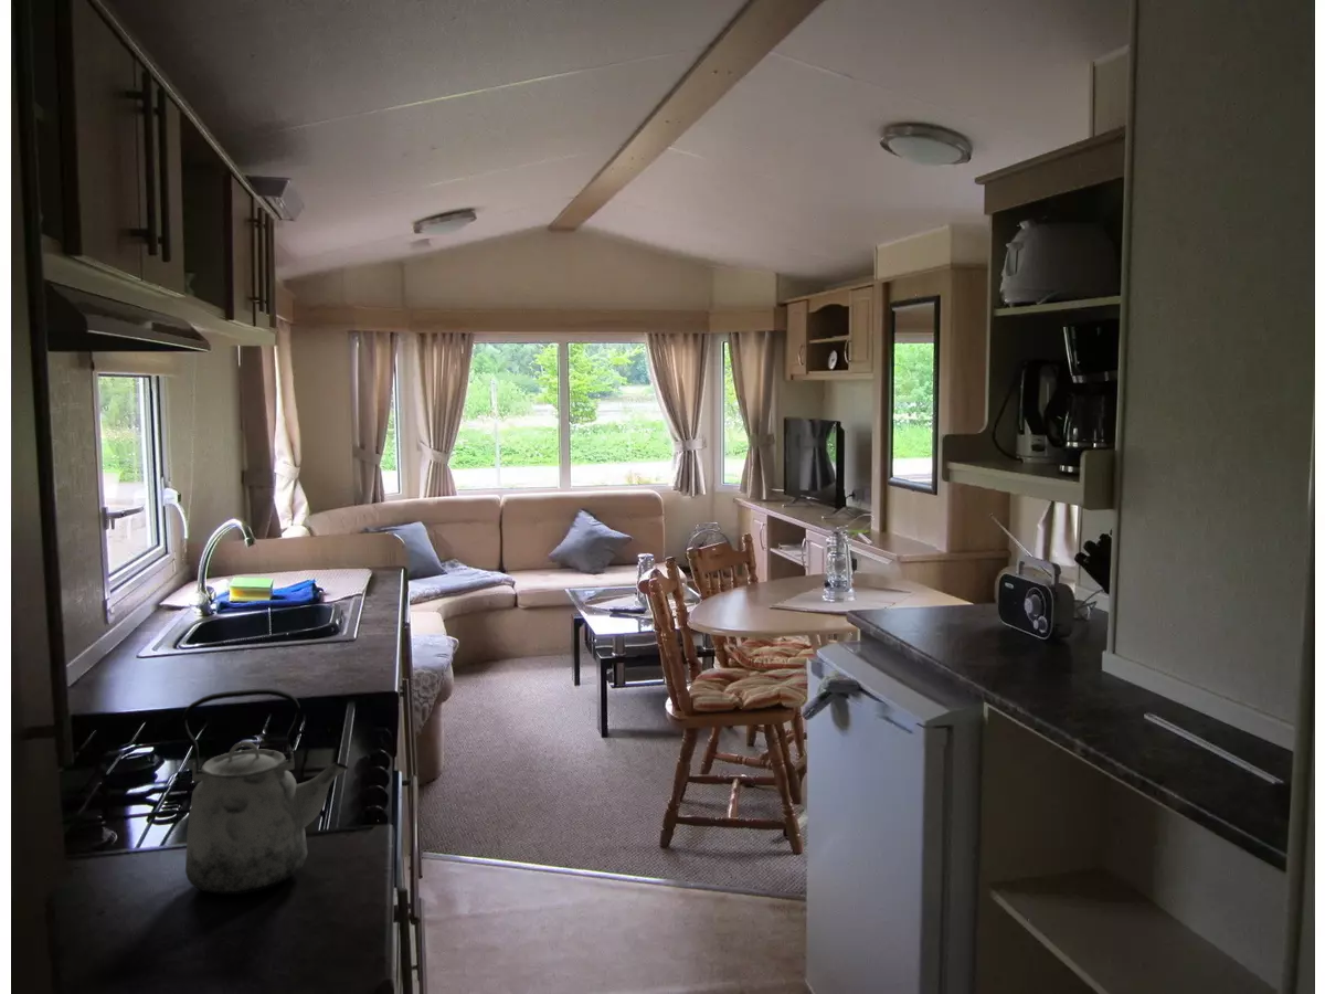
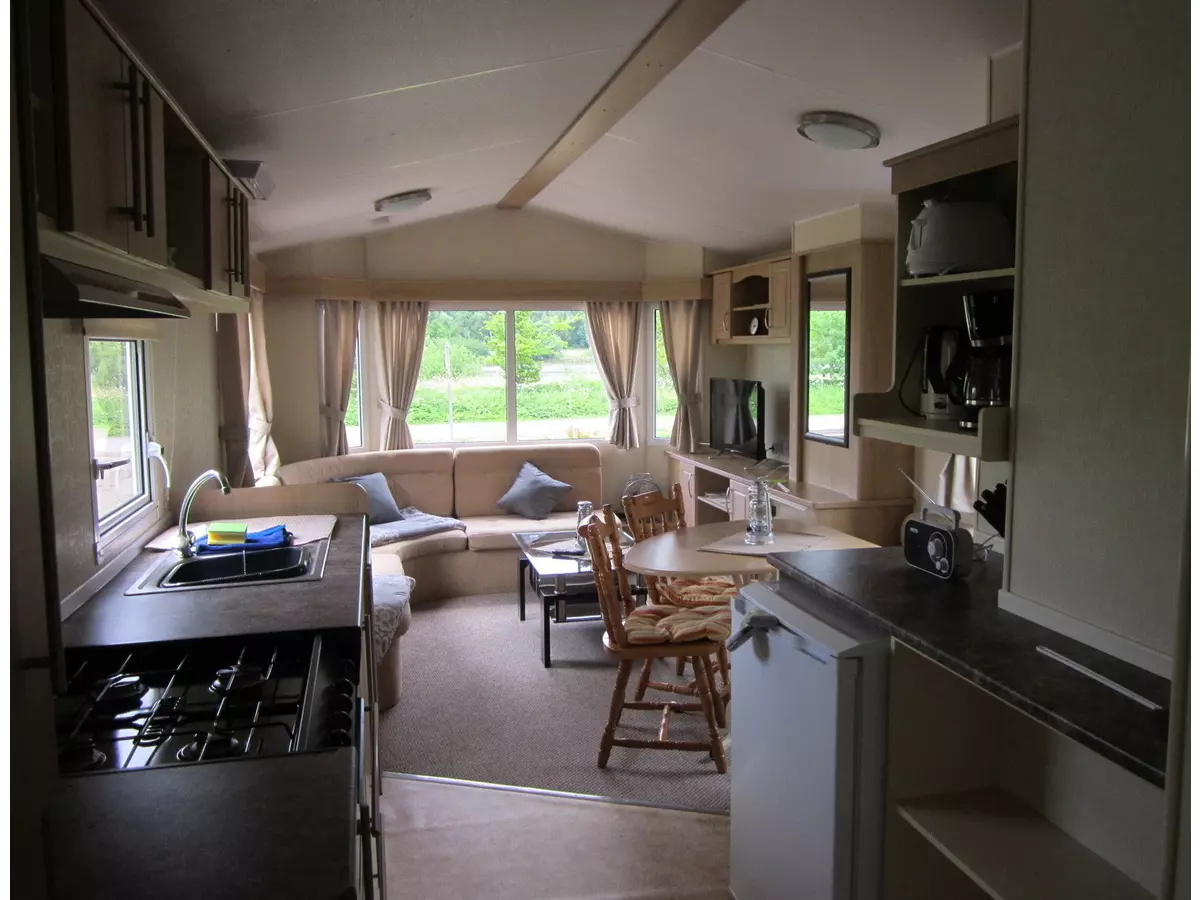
- kettle [181,688,350,896]
